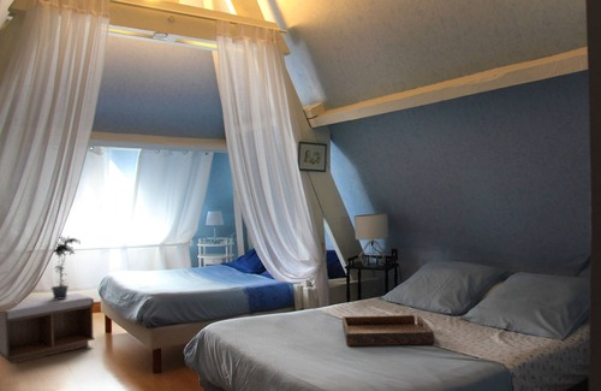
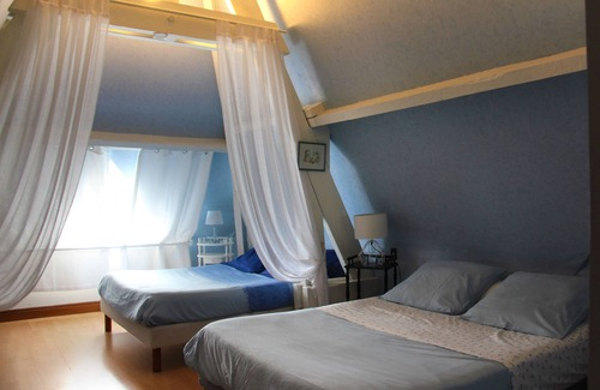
- serving tray [341,314,435,346]
- potted plant [50,235,82,300]
- bench [0,292,96,365]
